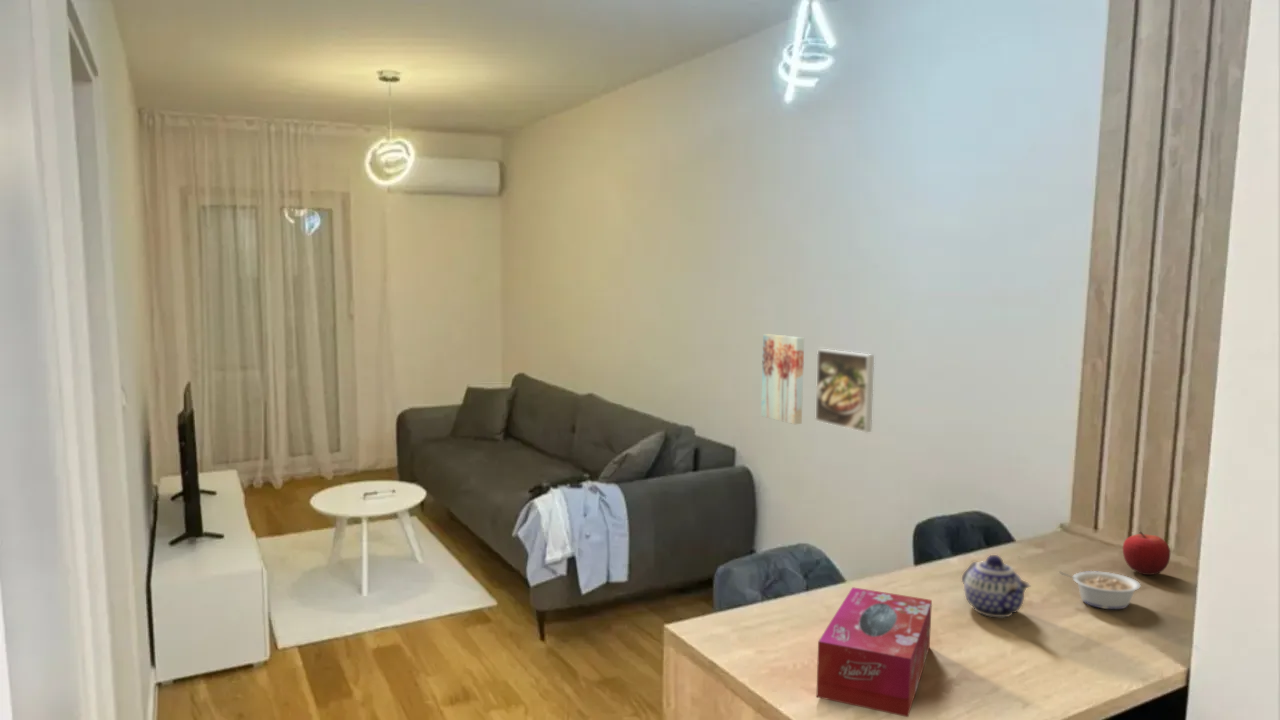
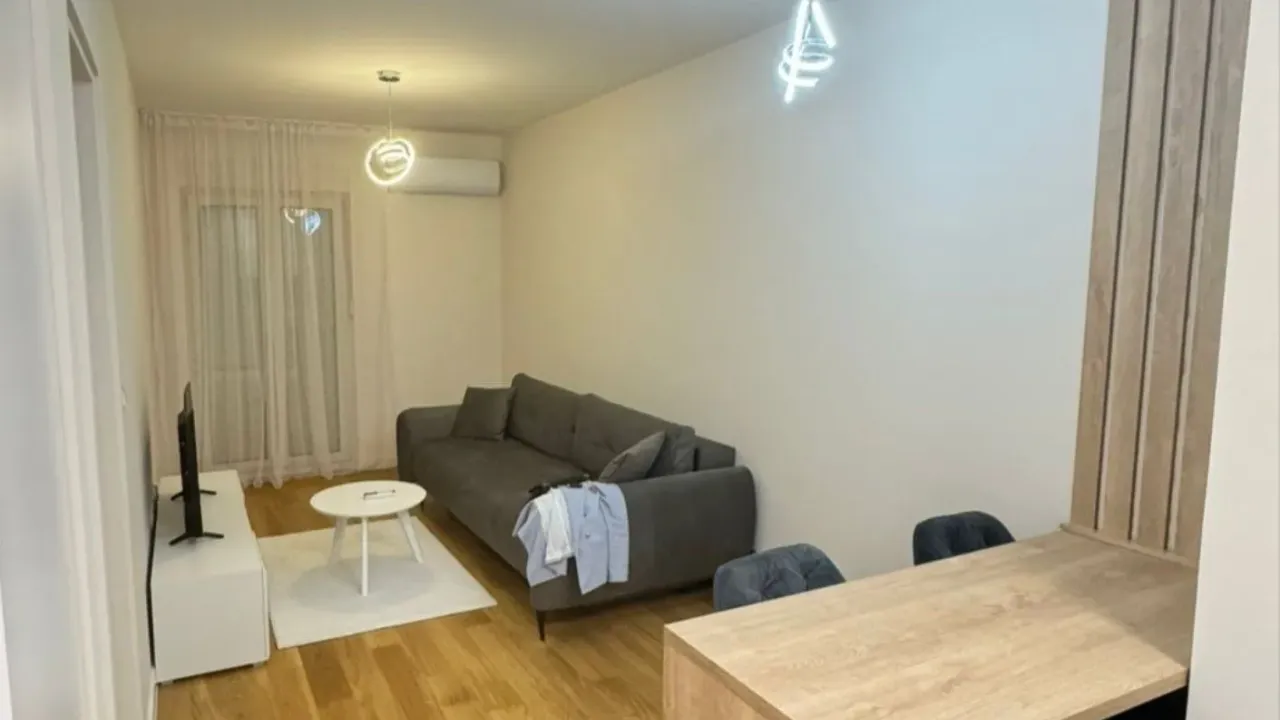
- wall art [760,333,805,425]
- tissue box [815,586,933,718]
- teapot [961,554,1031,618]
- legume [1058,570,1141,610]
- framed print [814,348,875,433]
- fruit [1122,530,1171,576]
